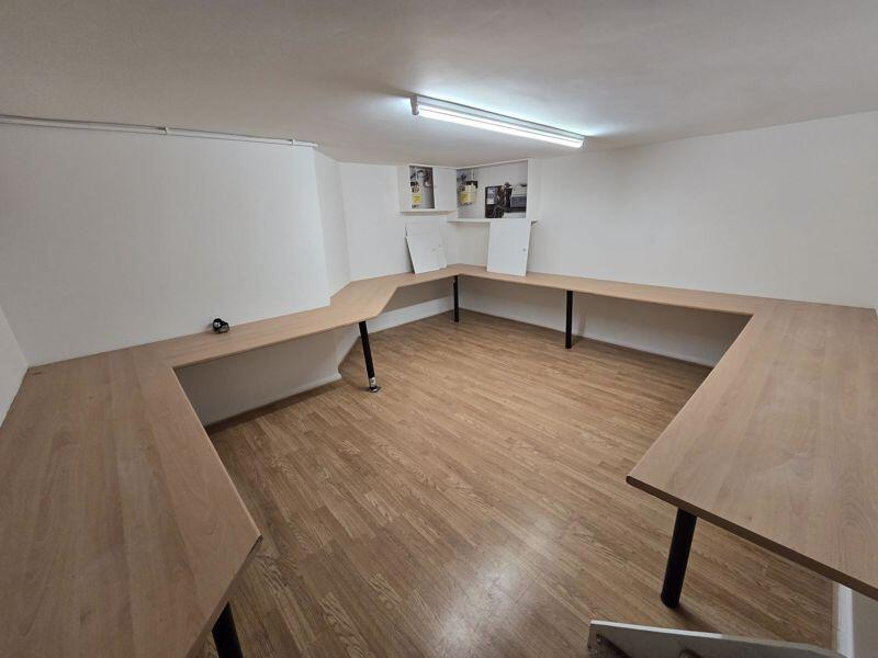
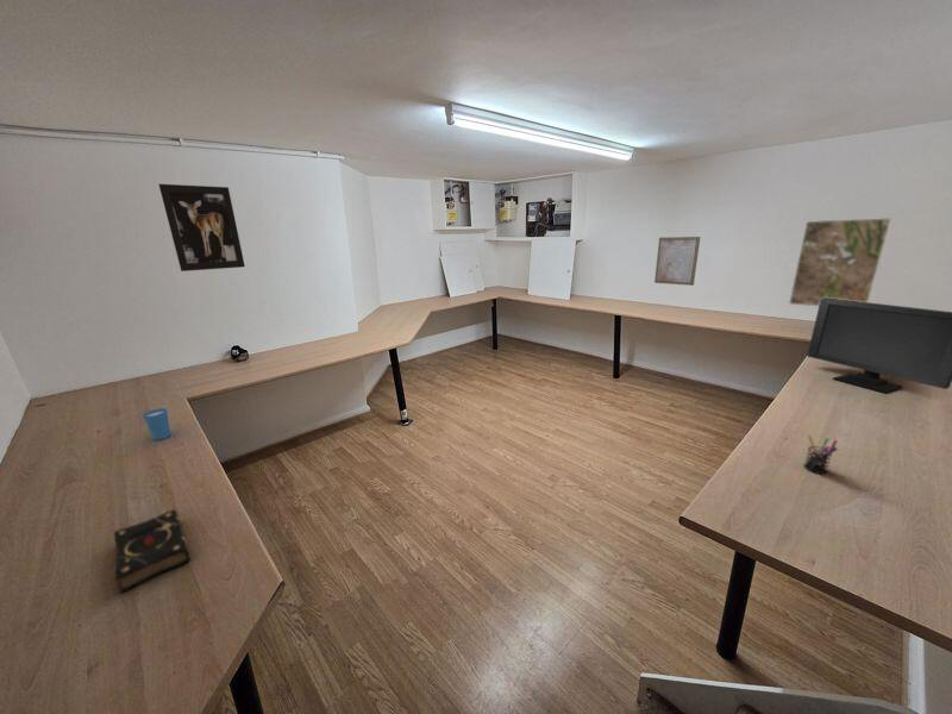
+ cup [142,407,171,441]
+ pen holder [802,433,839,475]
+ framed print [788,217,892,307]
+ book [113,508,190,594]
+ computer monitor [806,298,952,394]
+ wall art [653,236,701,287]
+ wall art [158,183,246,273]
